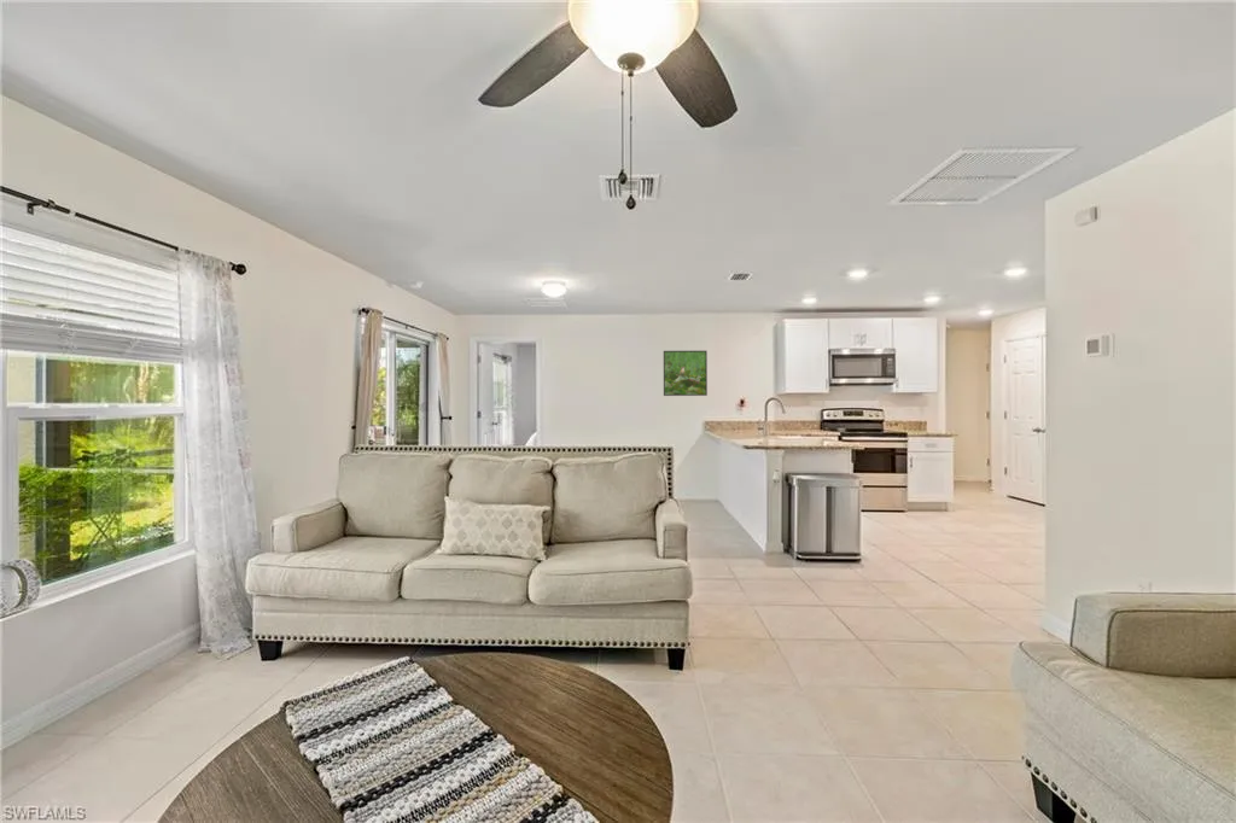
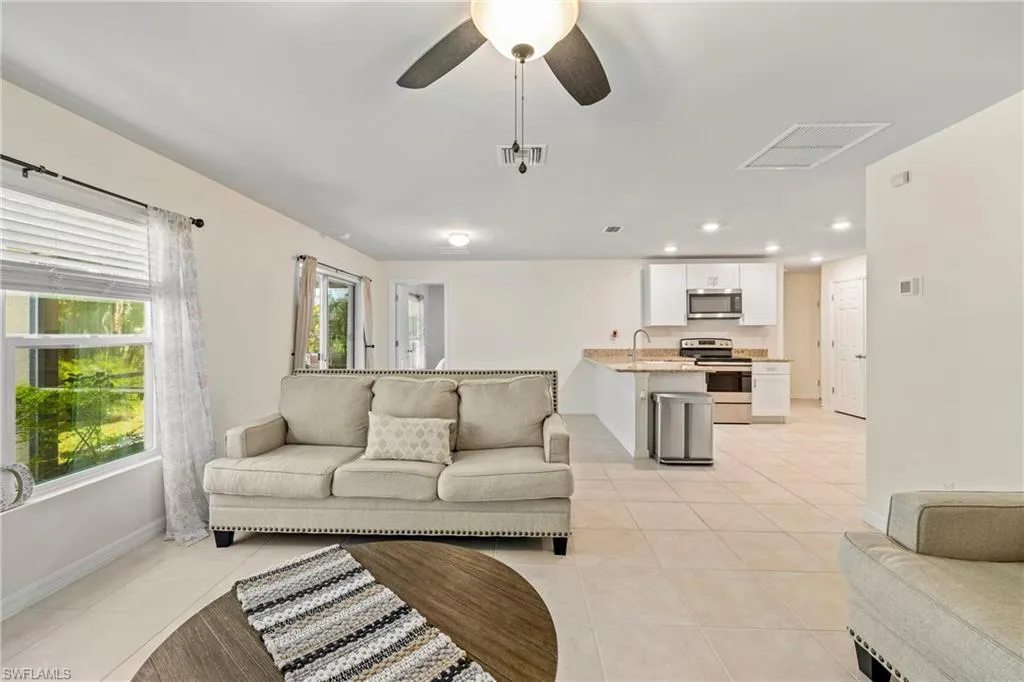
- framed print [663,350,709,397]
